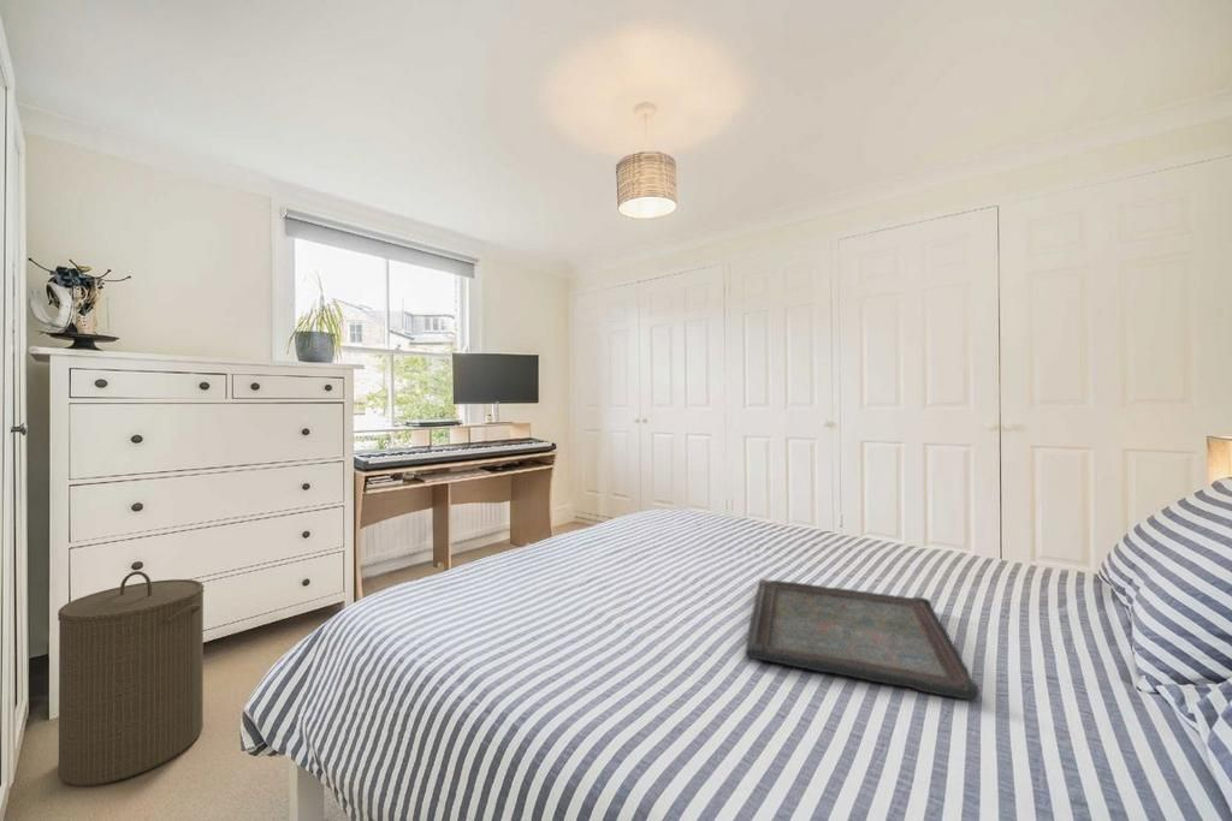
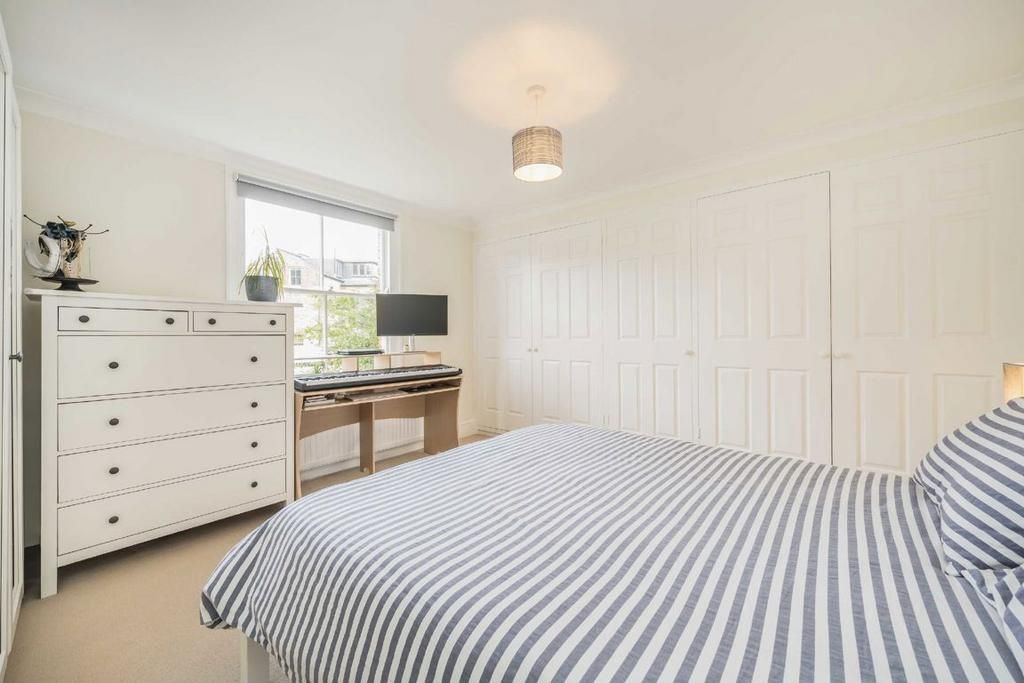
- serving tray [744,578,981,701]
- laundry hamper [57,570,206,787]
